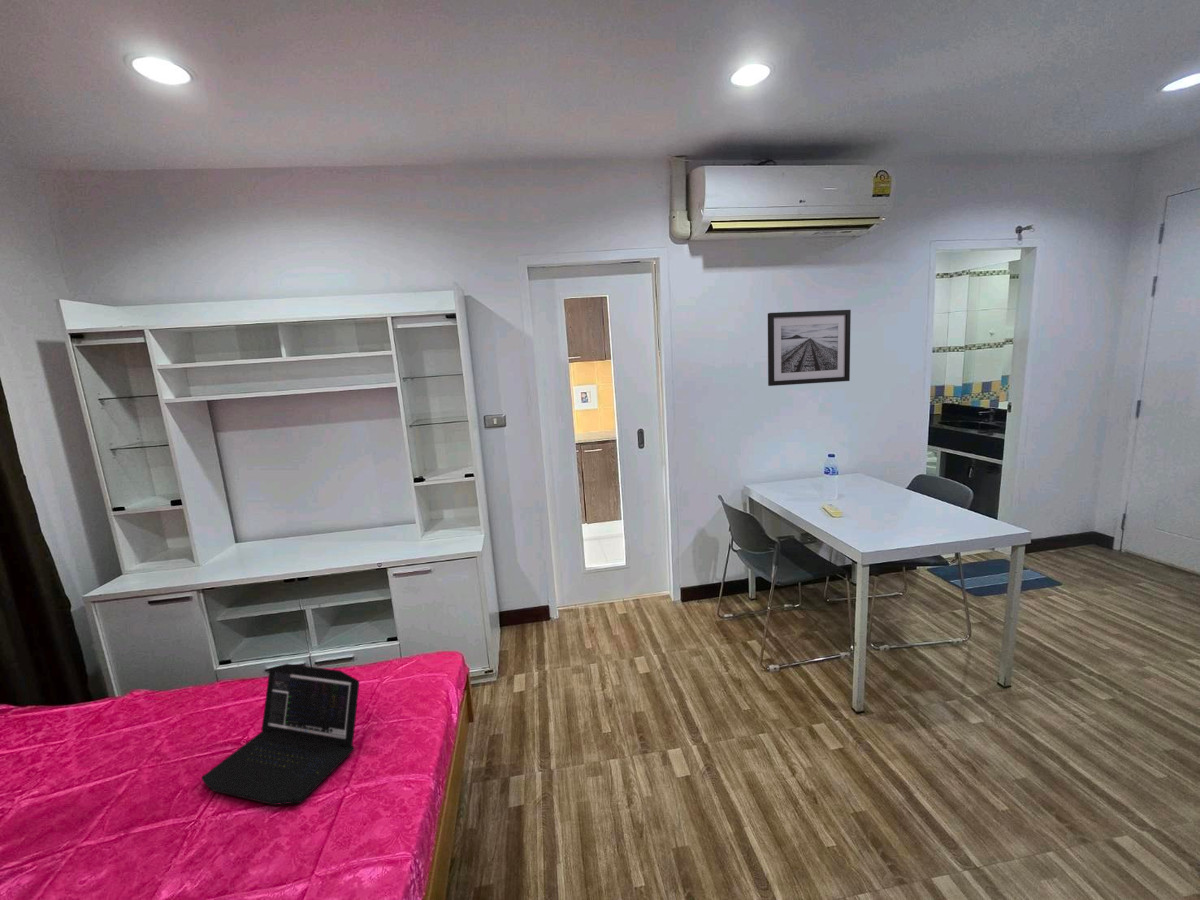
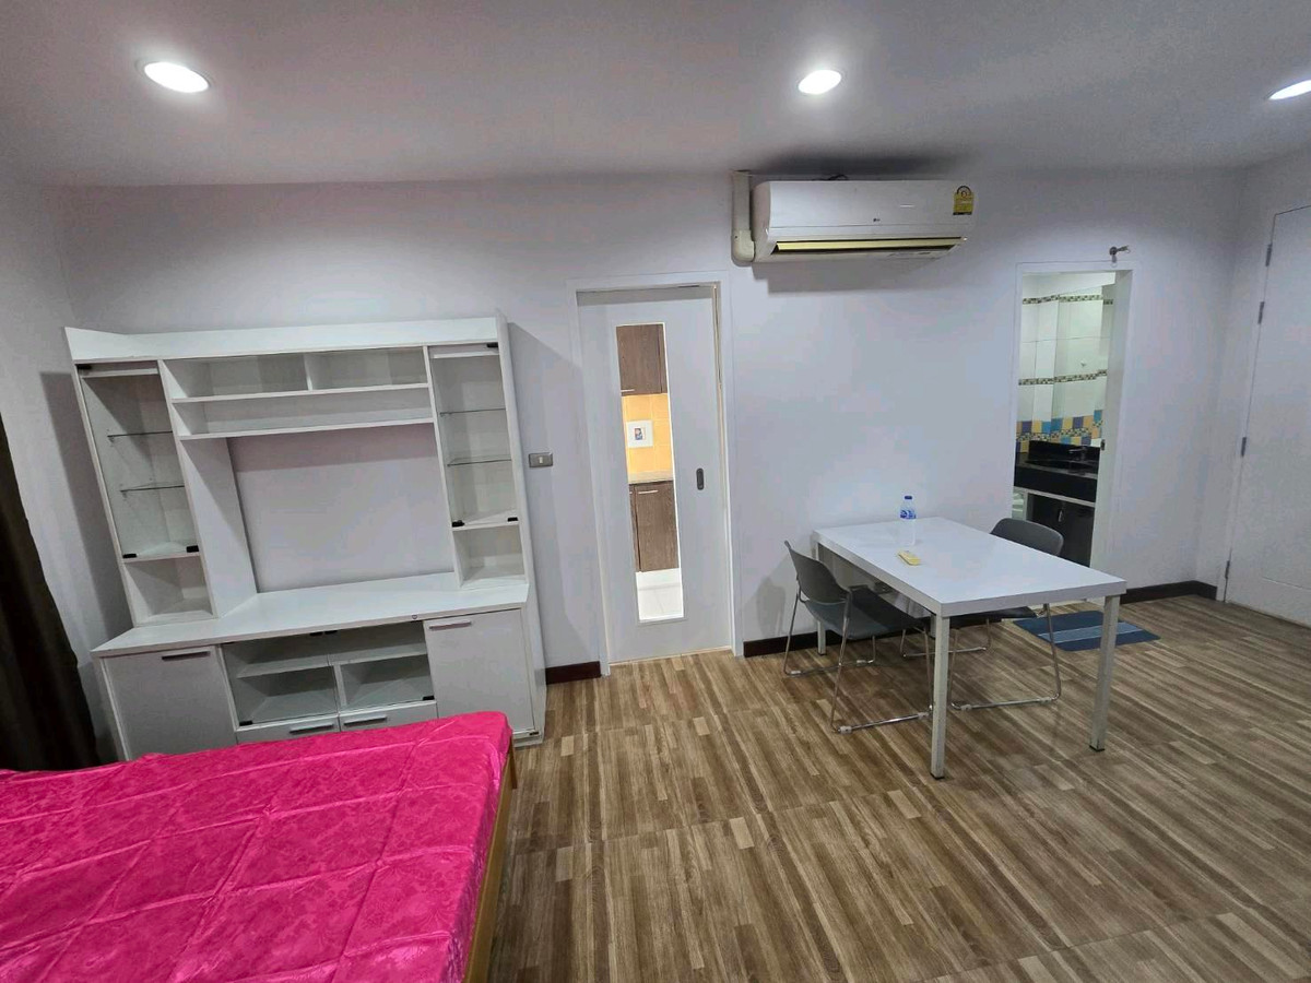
- laptop [201,663,360,806]
- wall art [767,309,852,387]
